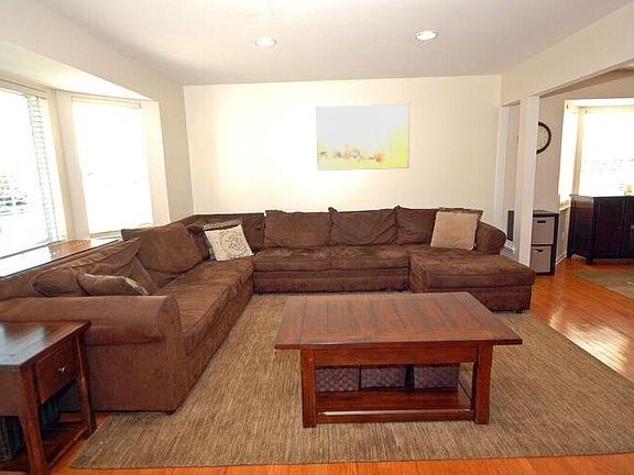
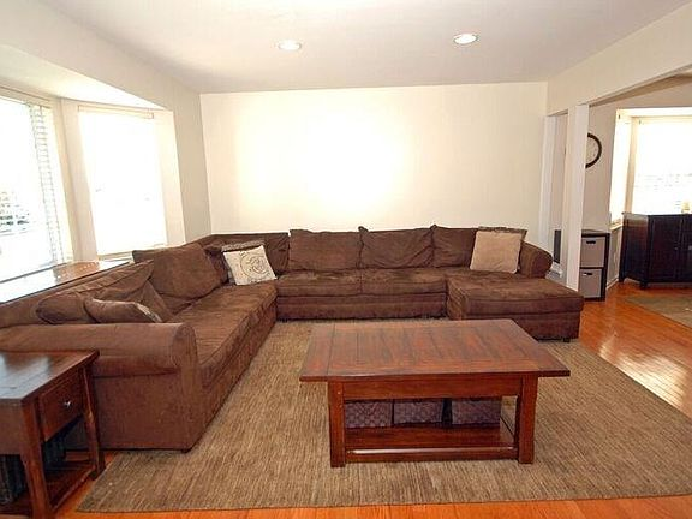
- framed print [315,102,411,172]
